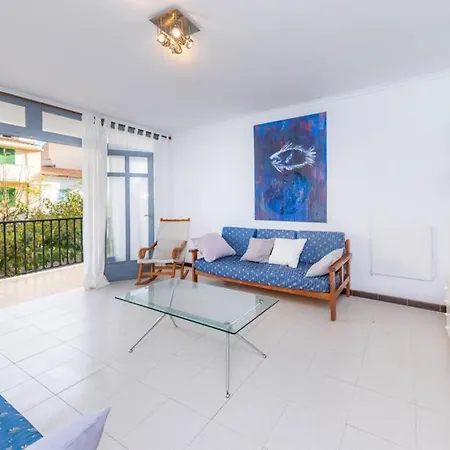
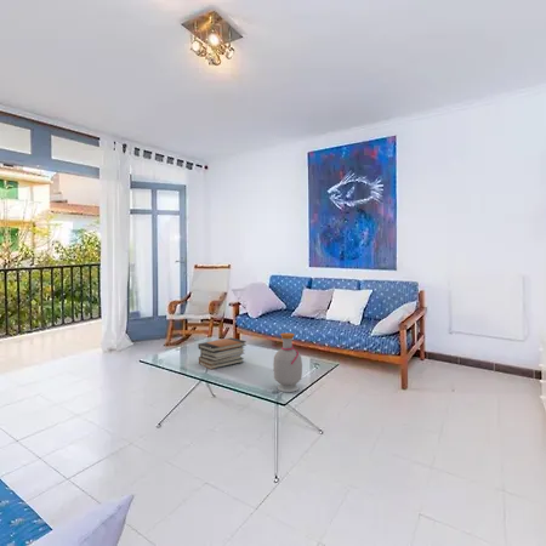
+ book stack [197,336,248,370]
+ bottle [272,331,303,393]
